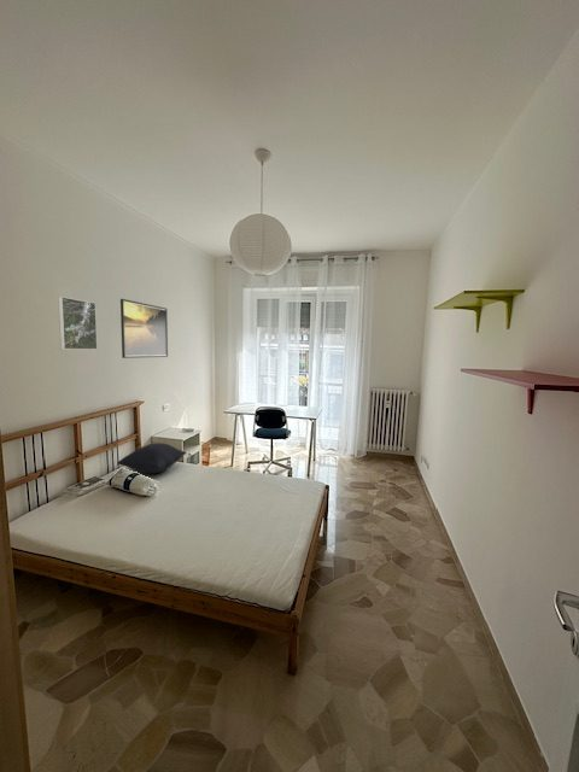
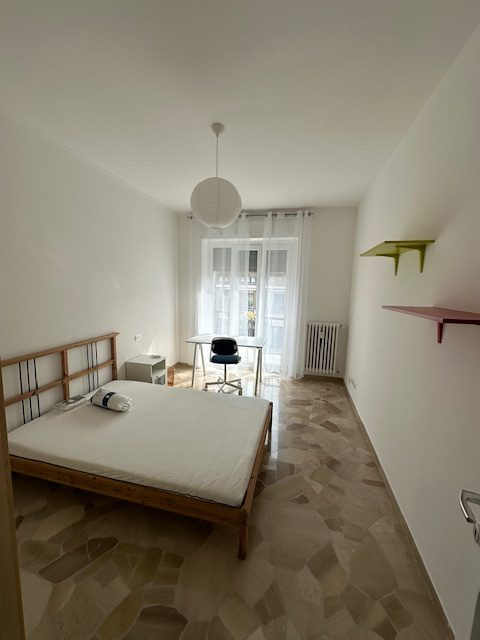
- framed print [57,296,99,351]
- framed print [119,298,169,359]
- pillow [116,441,187,474]
